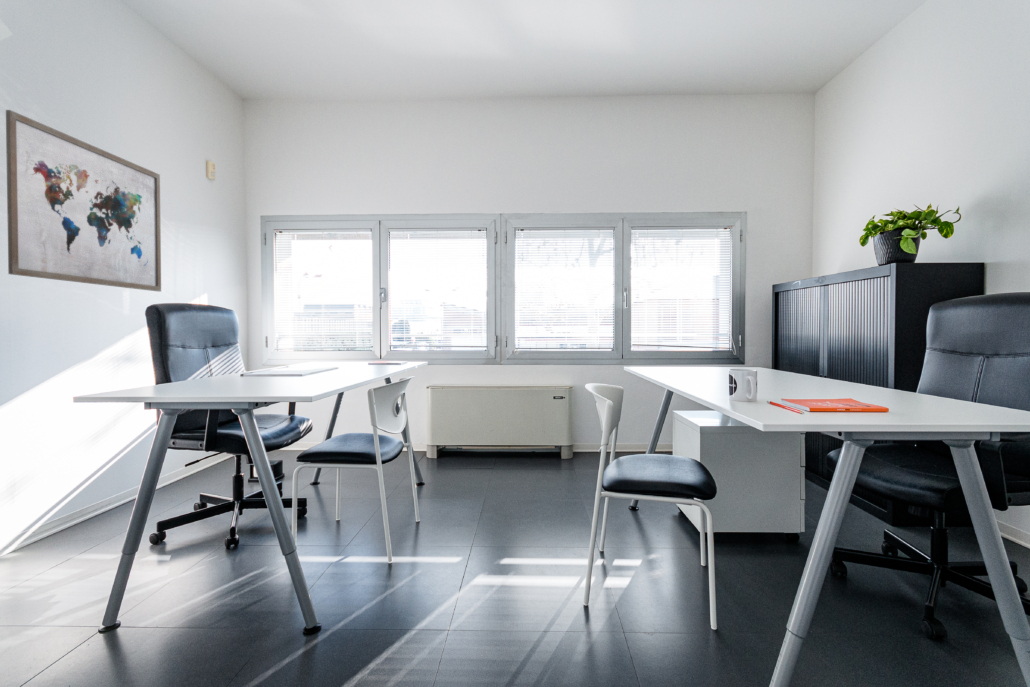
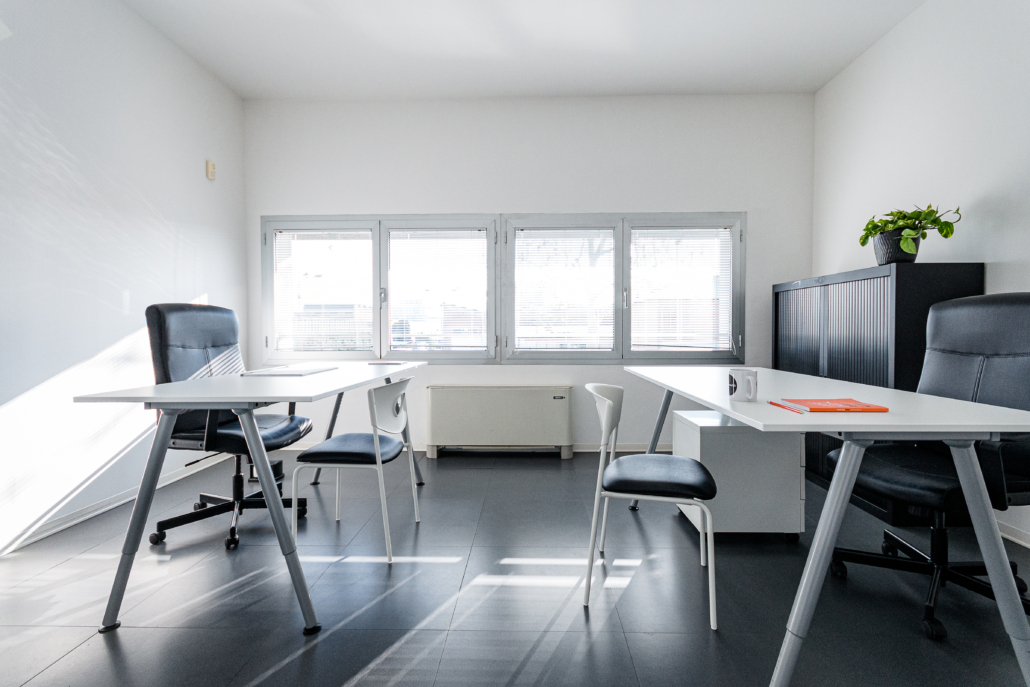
- wall art [5,109,162,292]
